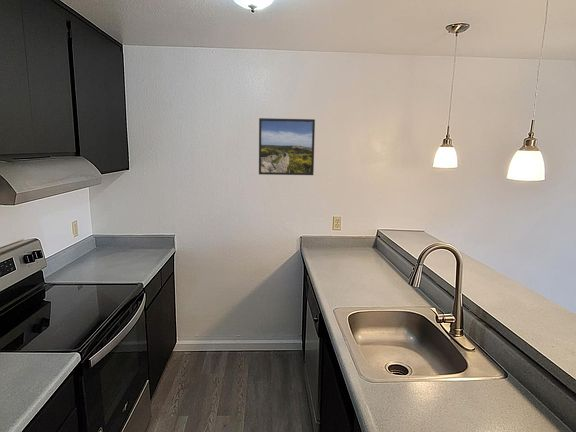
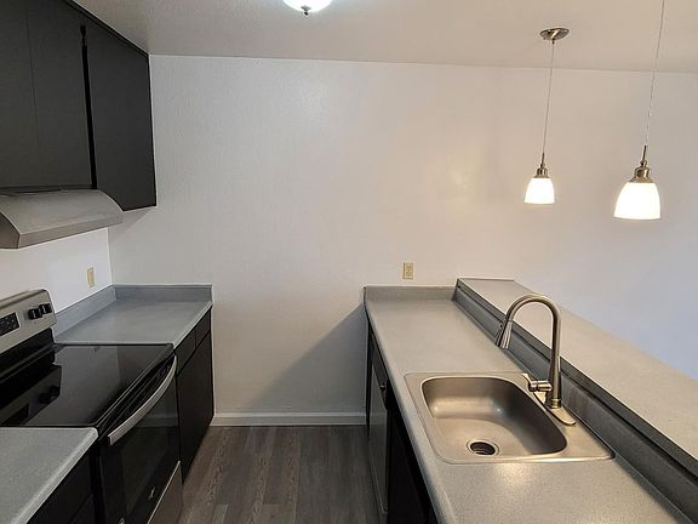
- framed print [258,117,316,176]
